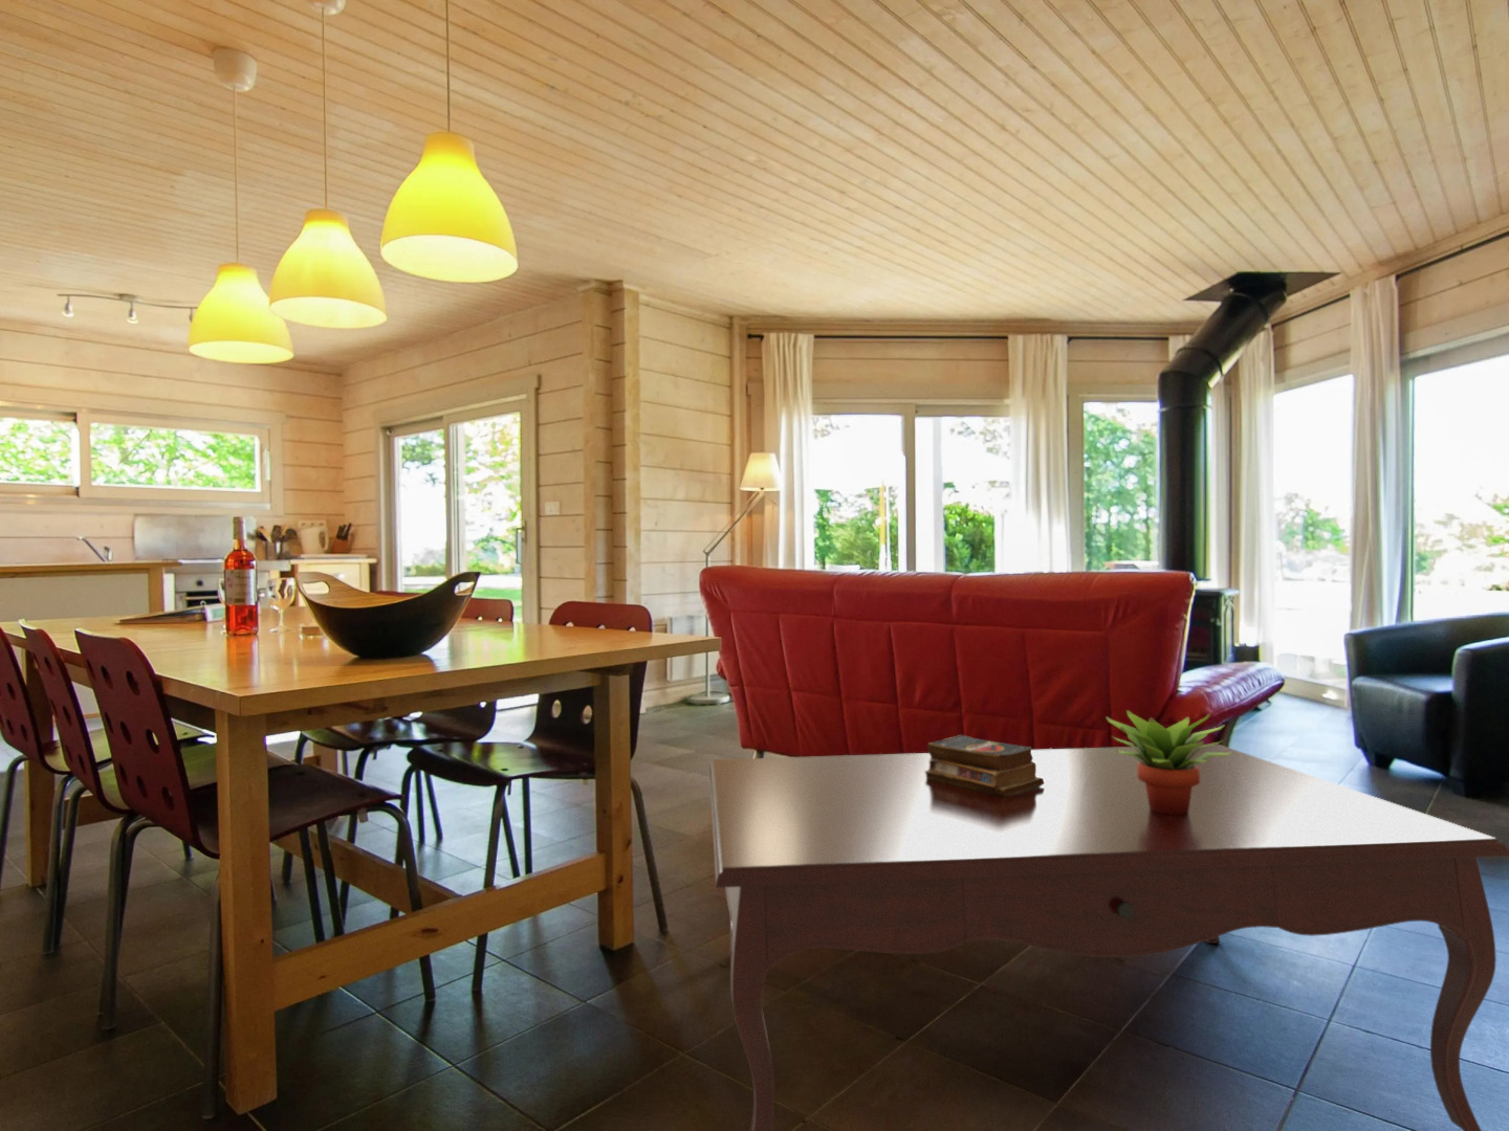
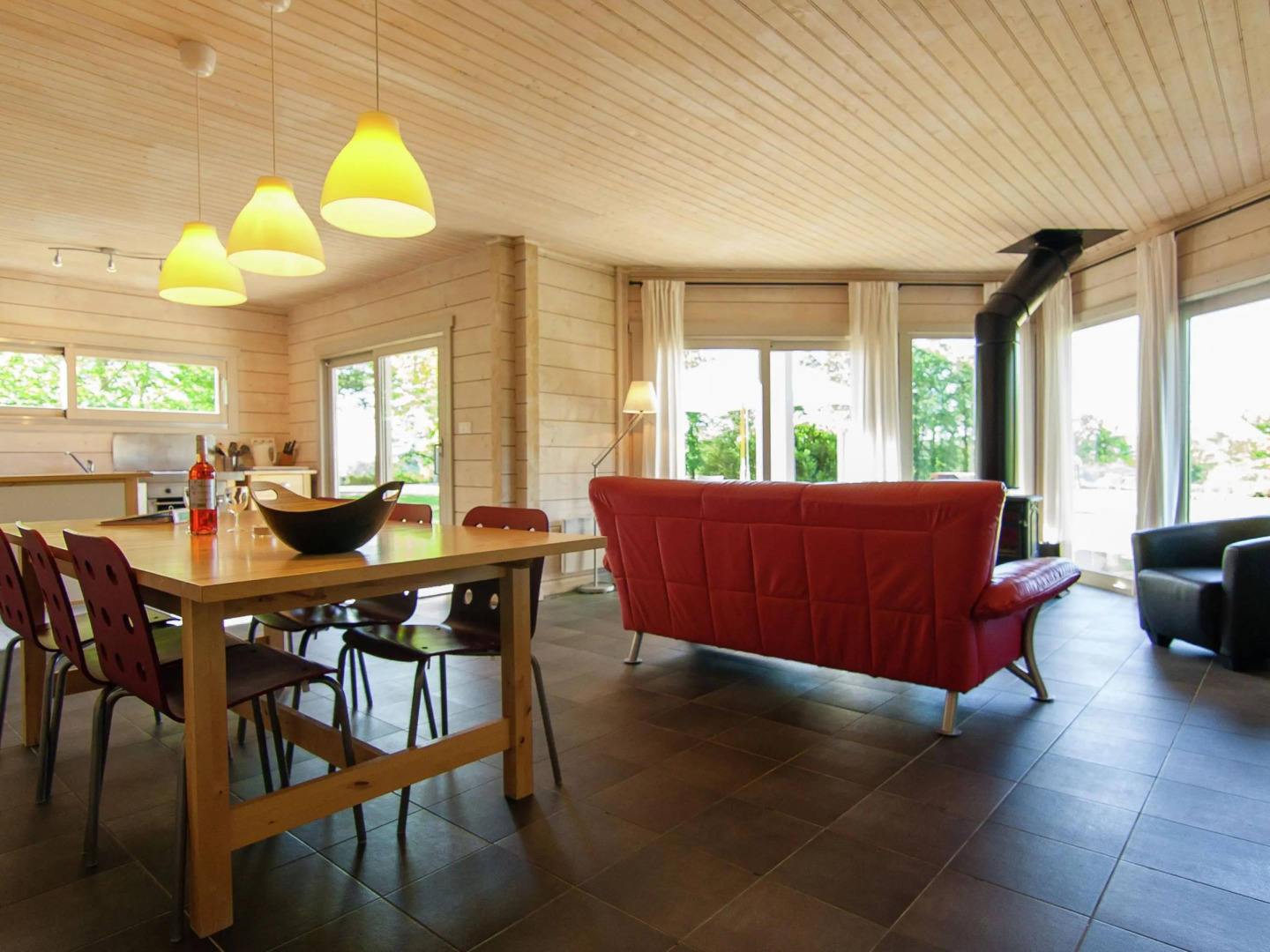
- coffee table [708,744,1509,1131]
- succulent plant [1105,709,1233,815]
- books [924,734,1044,796]
